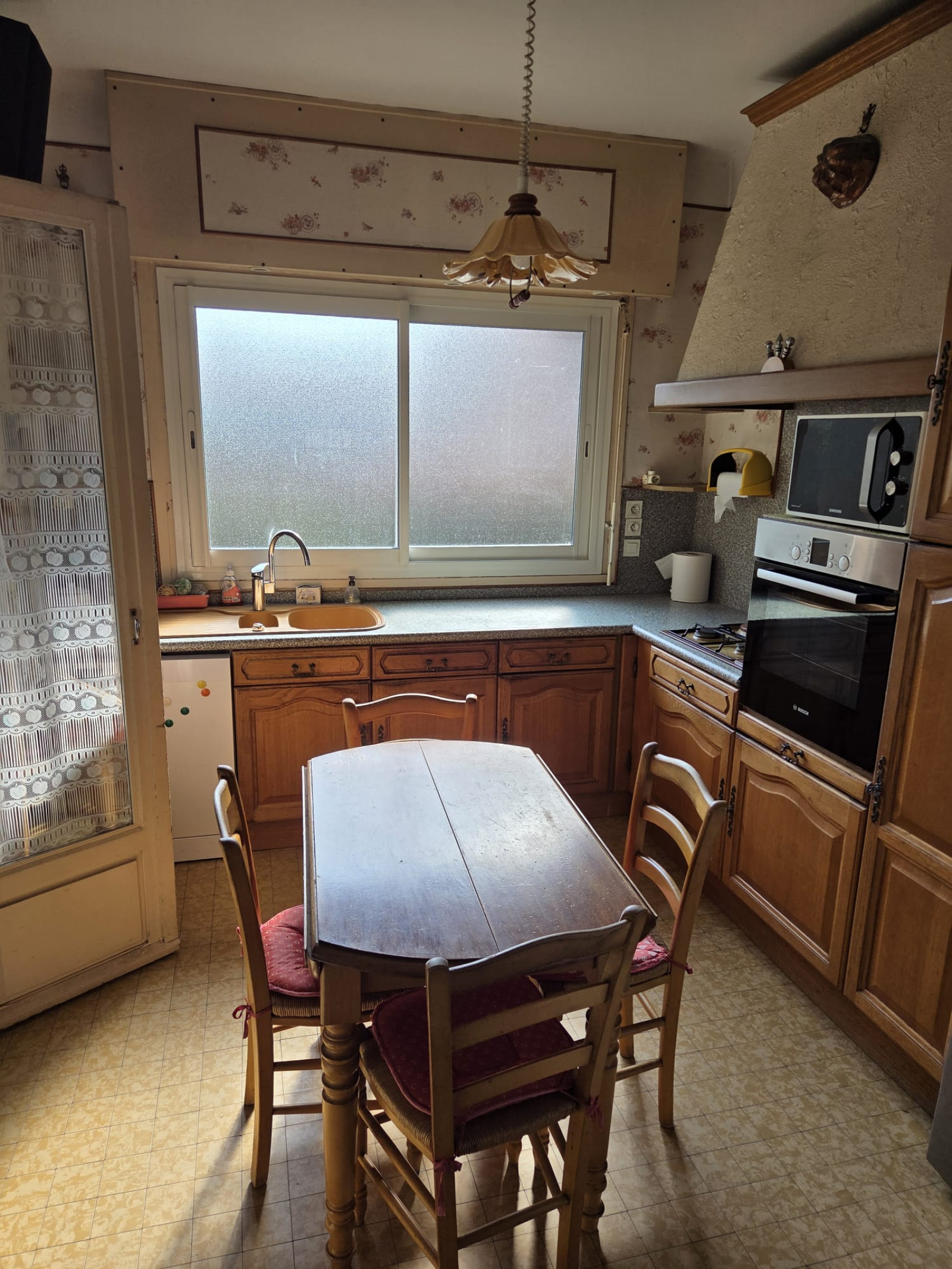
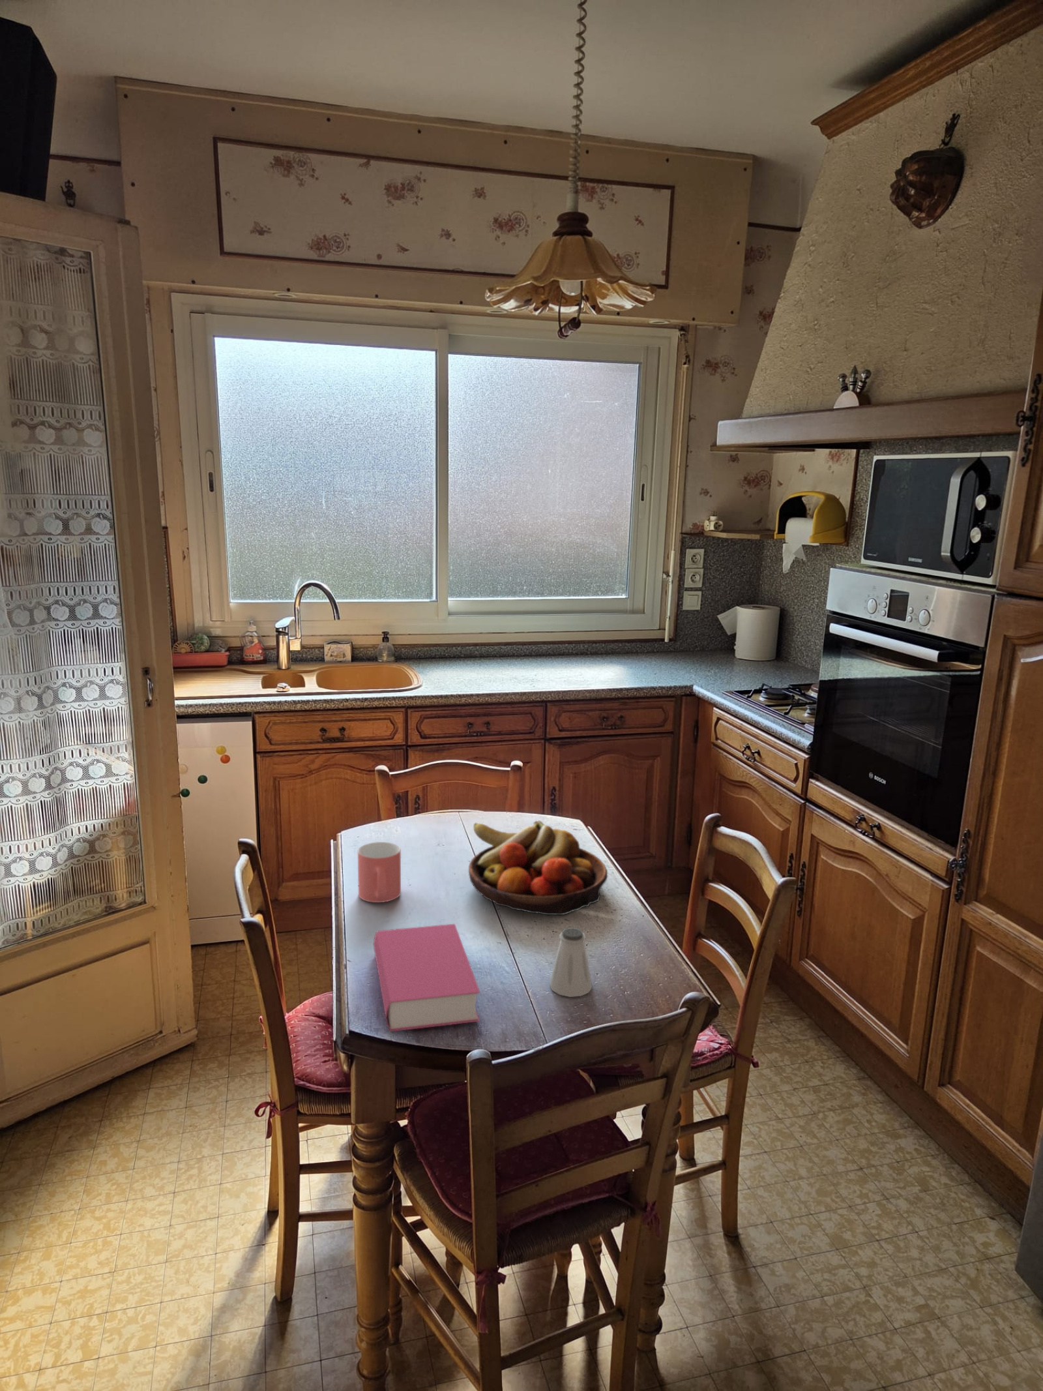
+ book [373,923,481,1033]
+ mug [357,841,402,903]
+ saltshaker [549,926,593,997]
+ fruit bowl [468,820,608,915]
